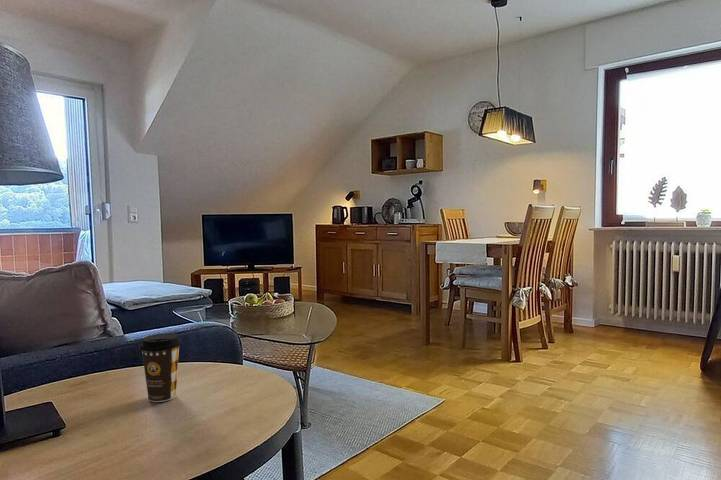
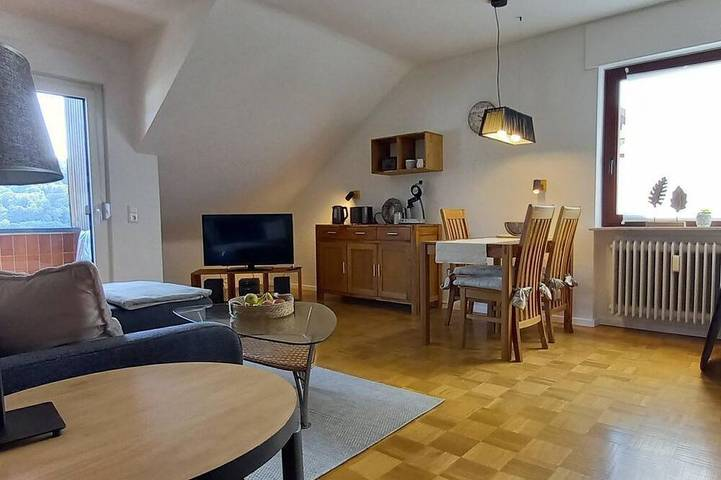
- coffee cup [138,332,182,403]
